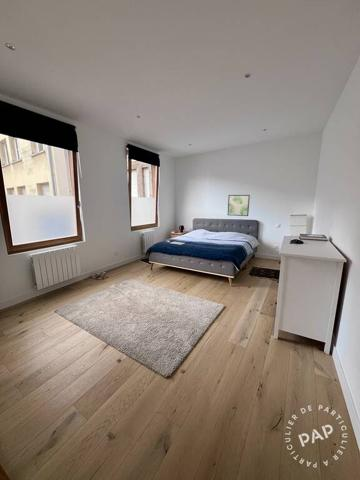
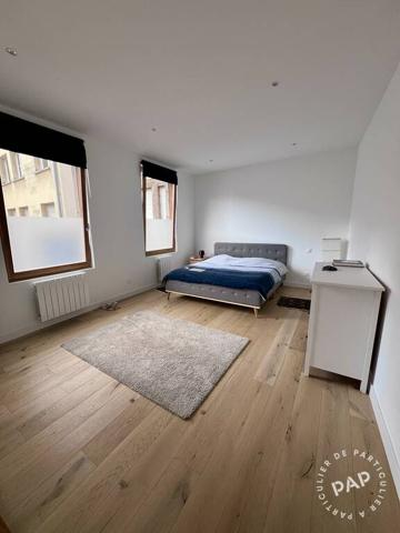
- wall art [227,194,251,217]
